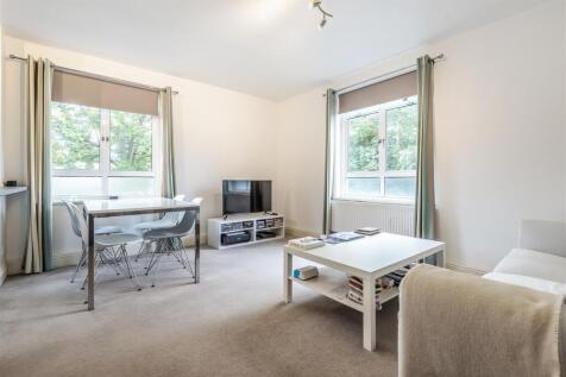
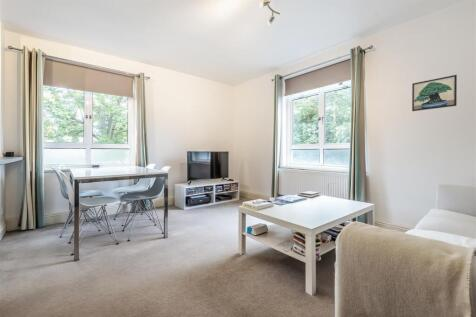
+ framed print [411,74,458,112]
